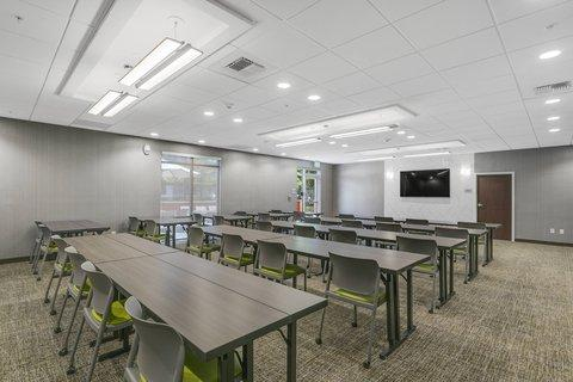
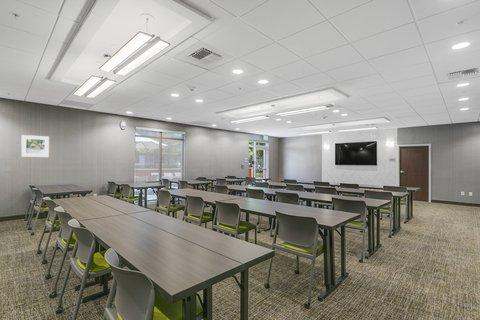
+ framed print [20,134,50,158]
